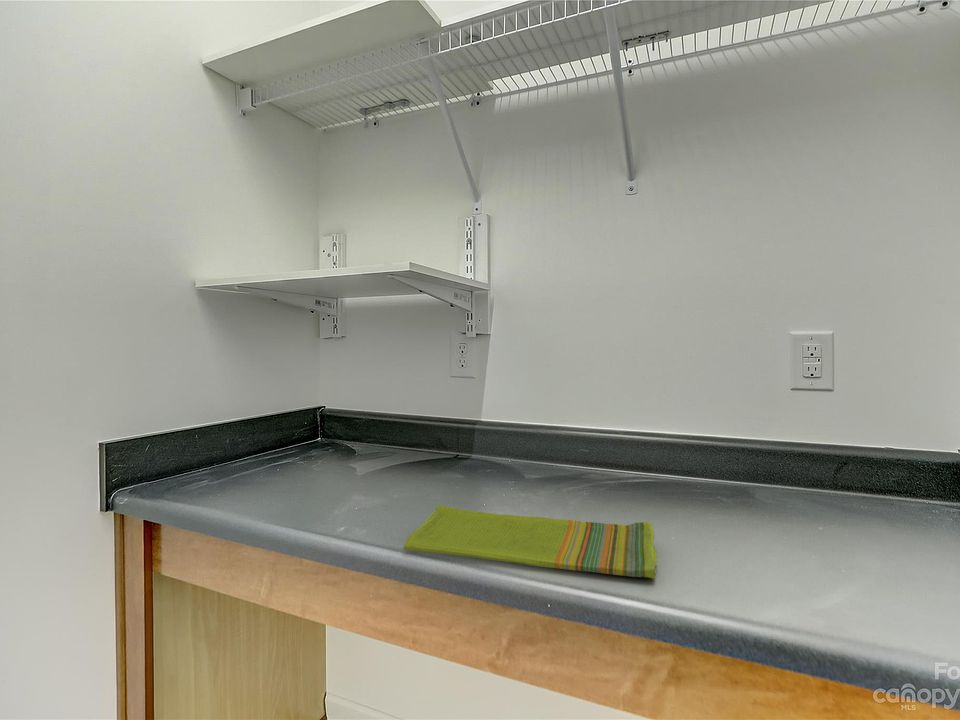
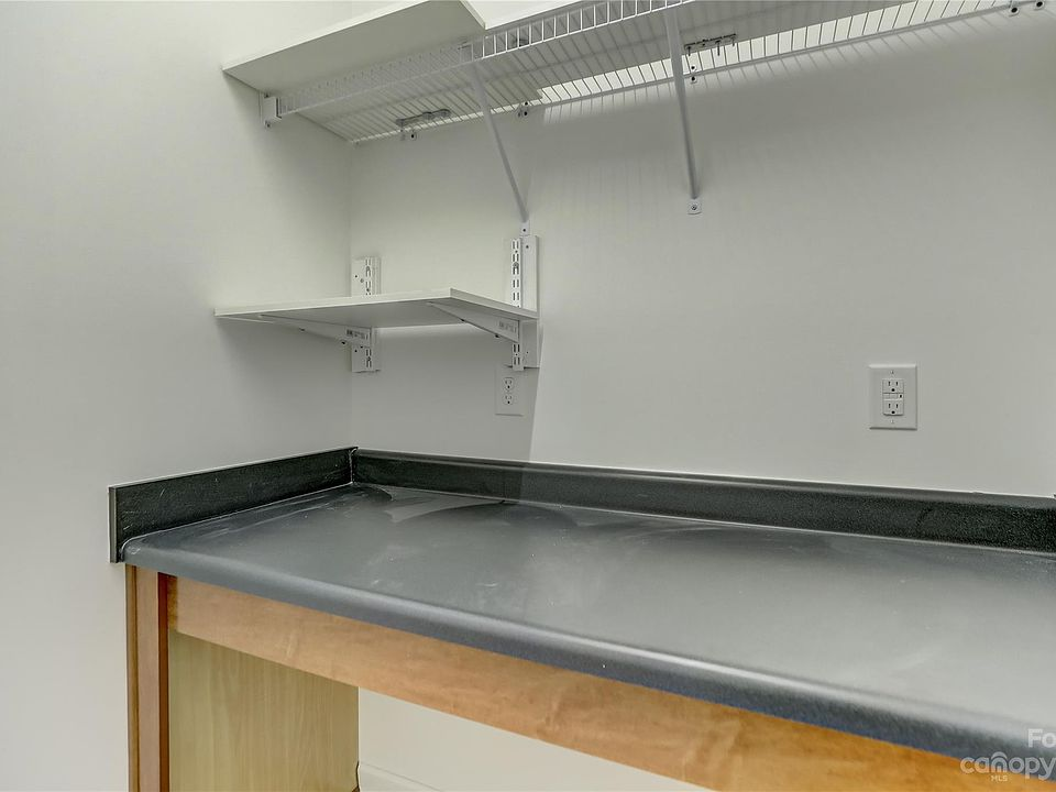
- dish towel [403,504,658,579]
